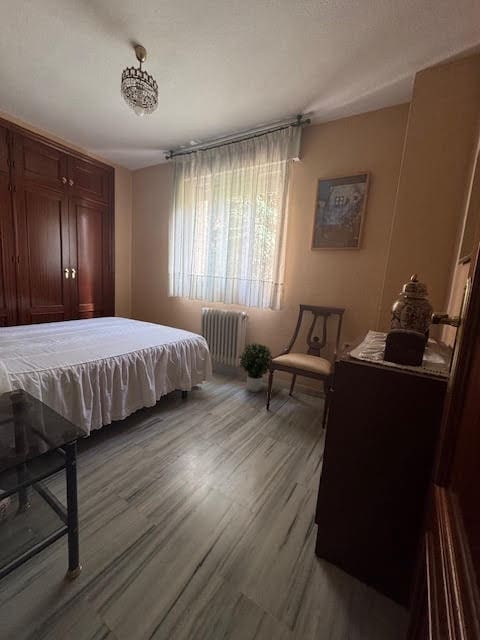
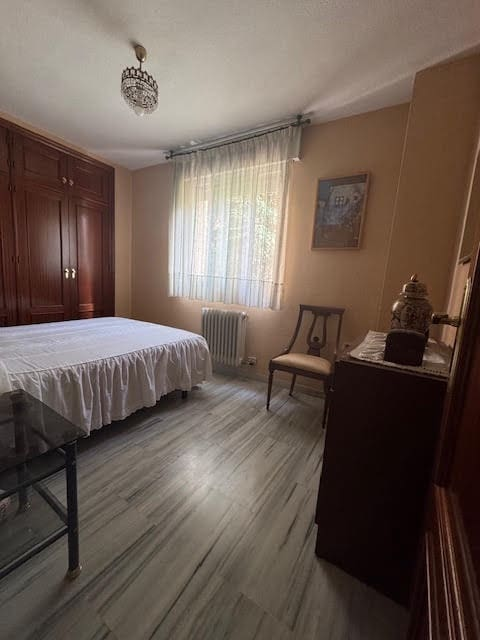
- potted plant [237,342,274,393]
